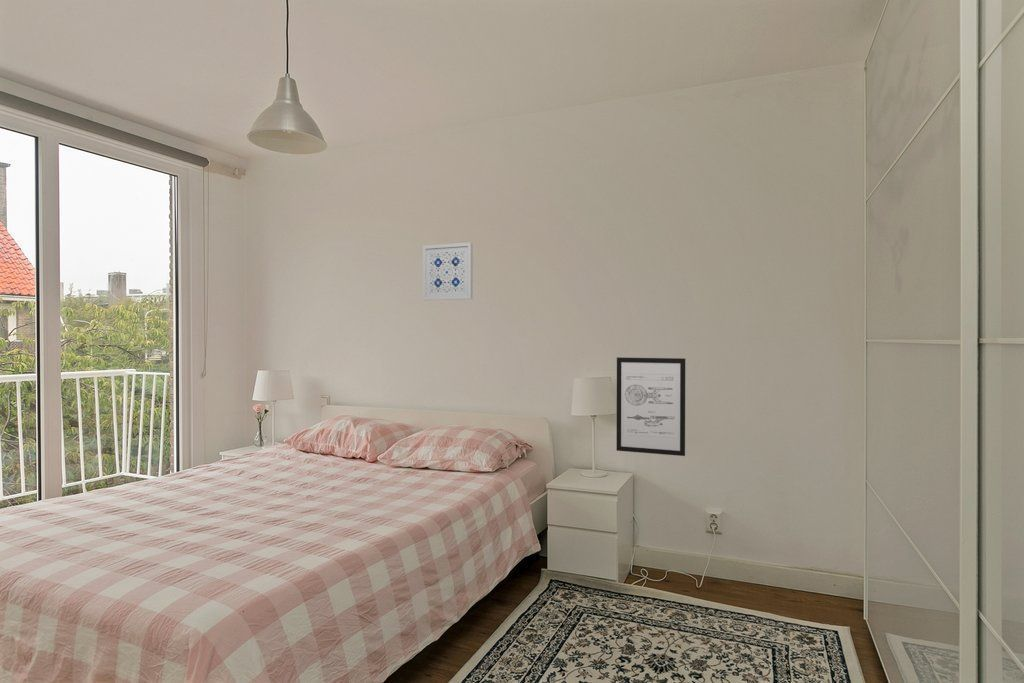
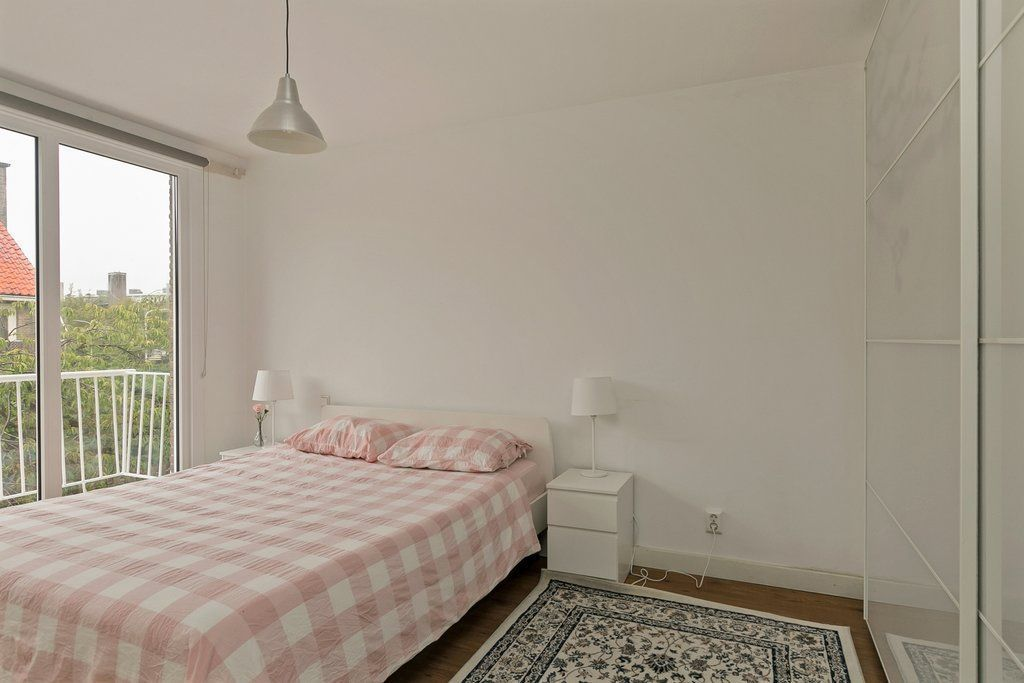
- wall art [422,241,474,301]
- wall art [616,356,686,457]
